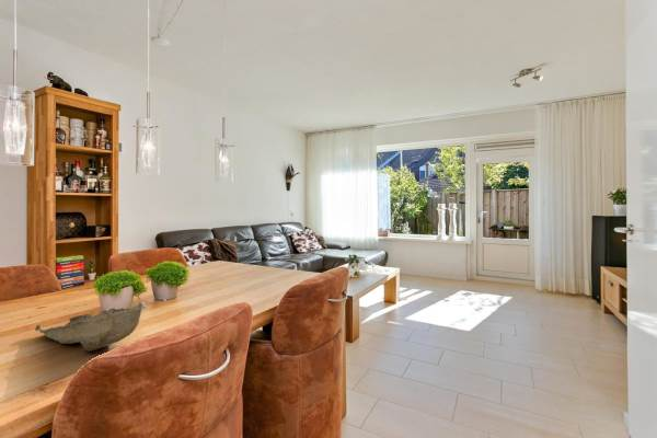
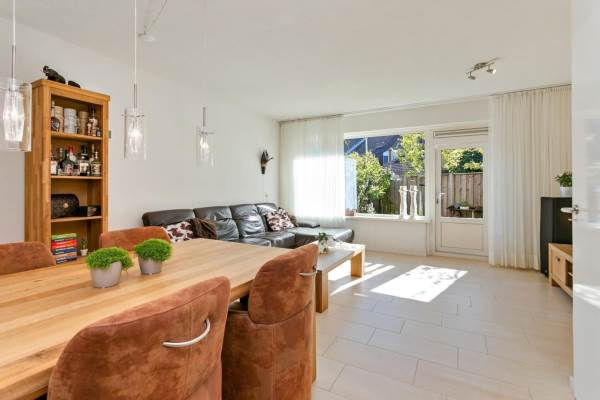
- decorative bowl [34,301,148,353]
